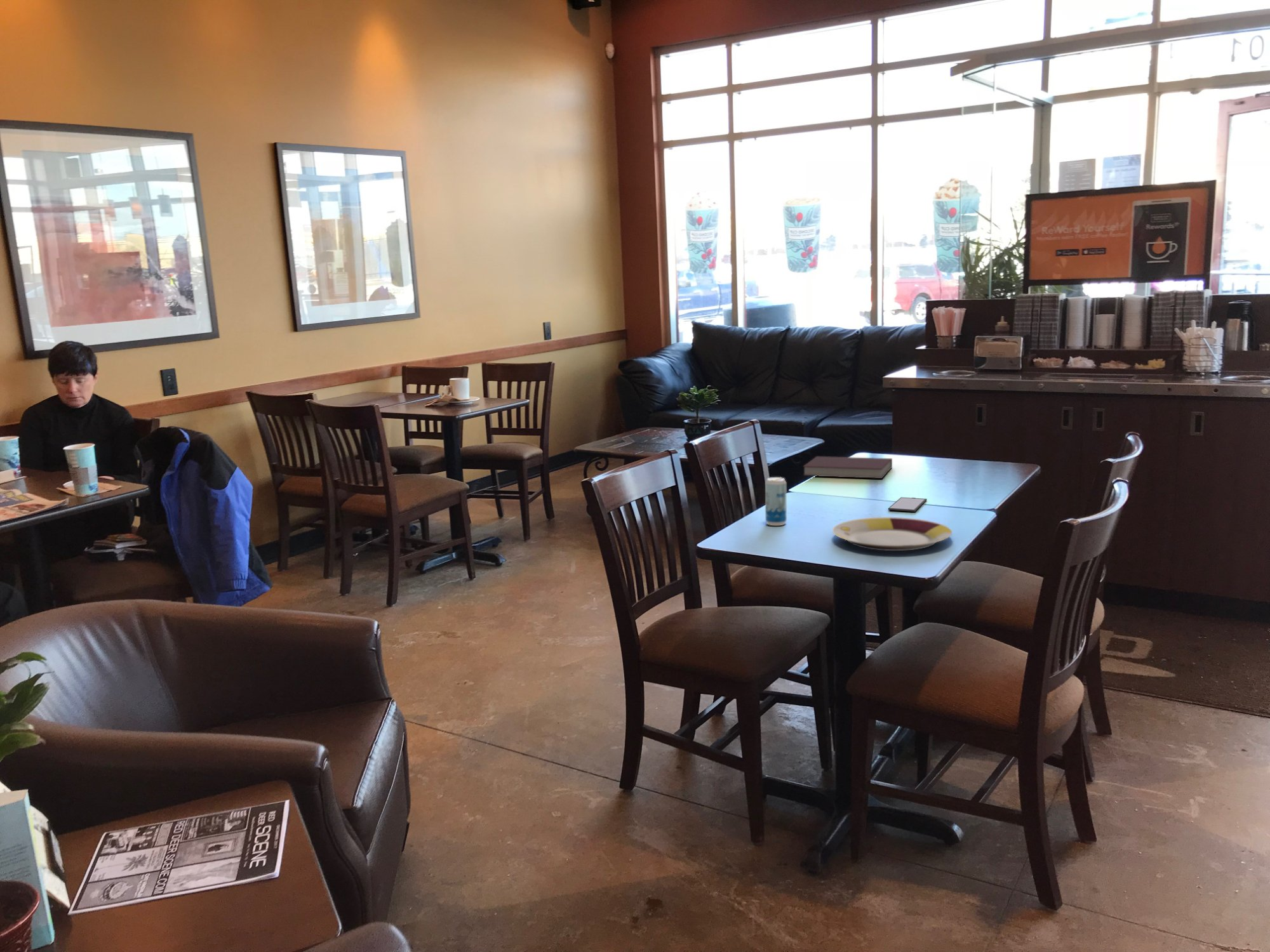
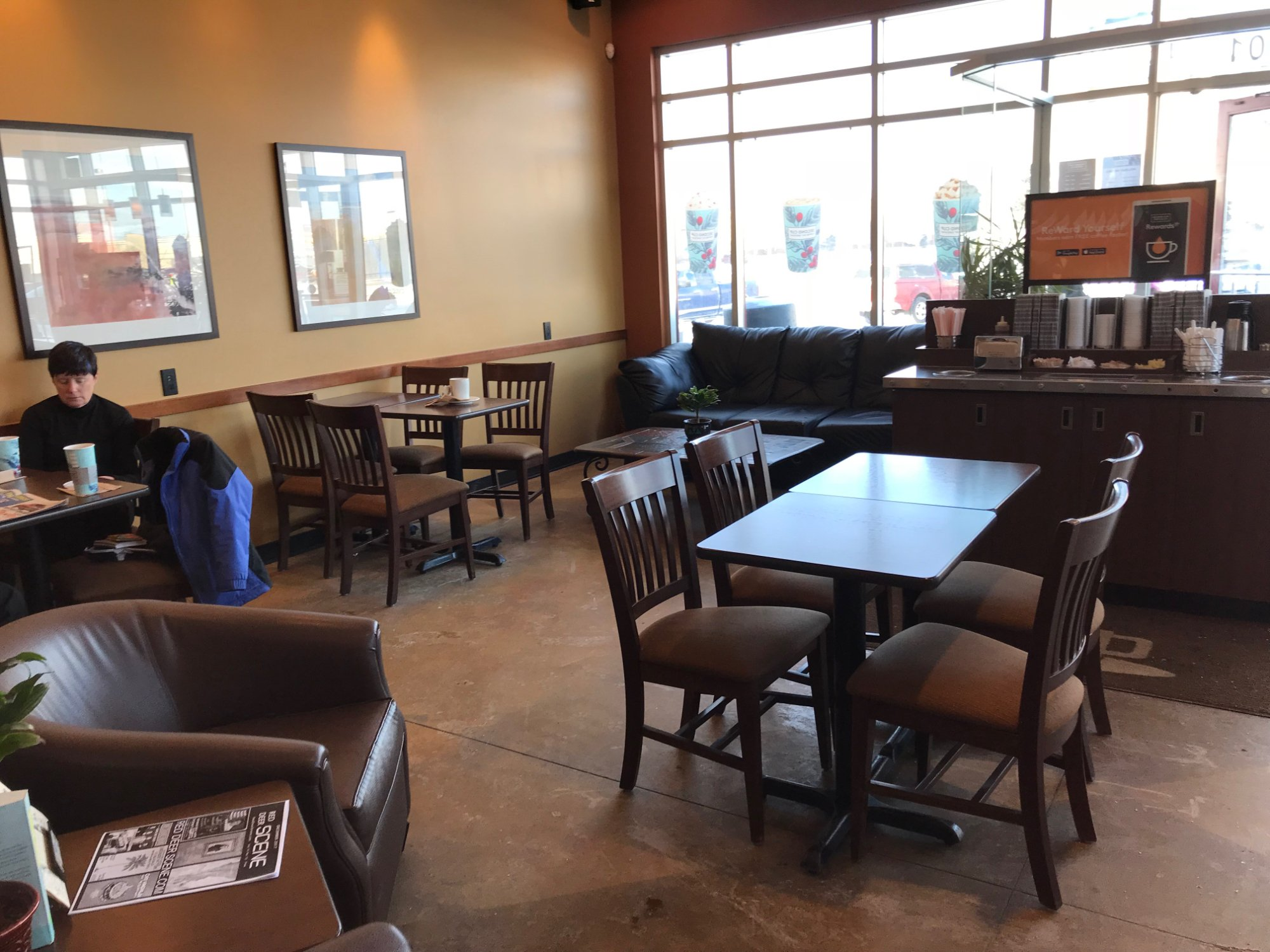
- notebook [802,456,893,479]
- plate [832,517,952,552]
- beverage can [765,477,787,526]
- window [888,497,927,512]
